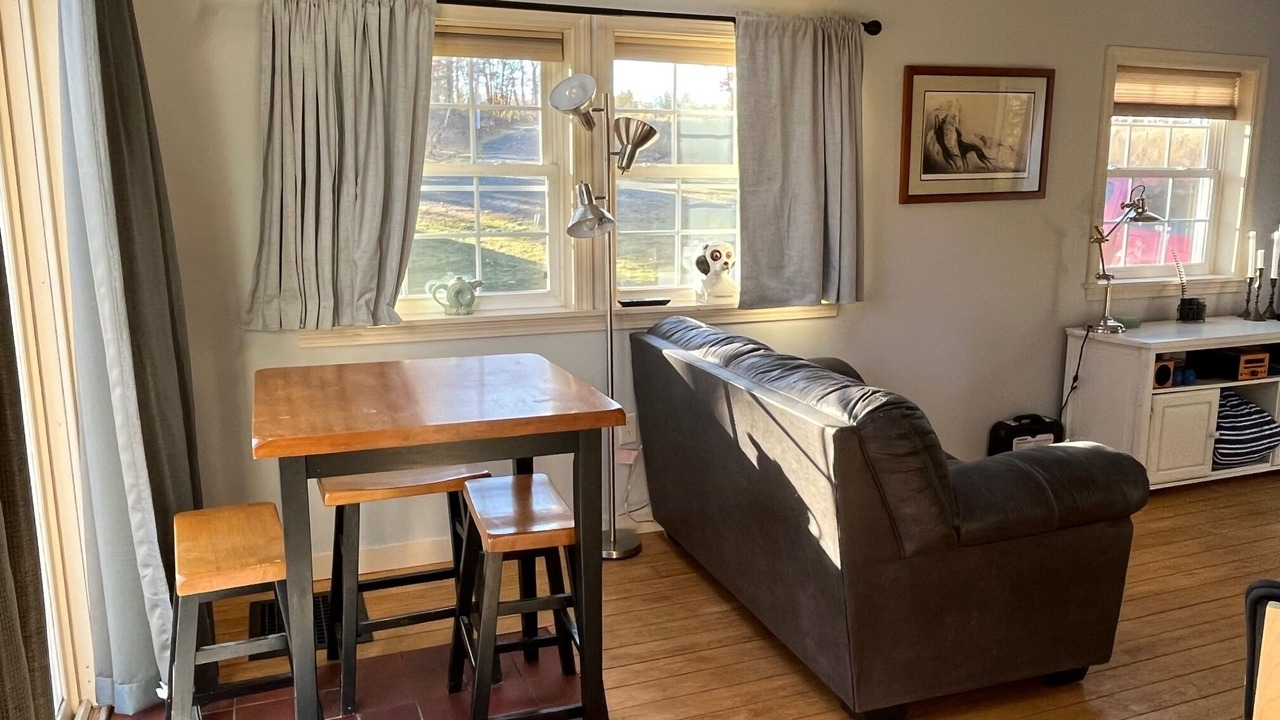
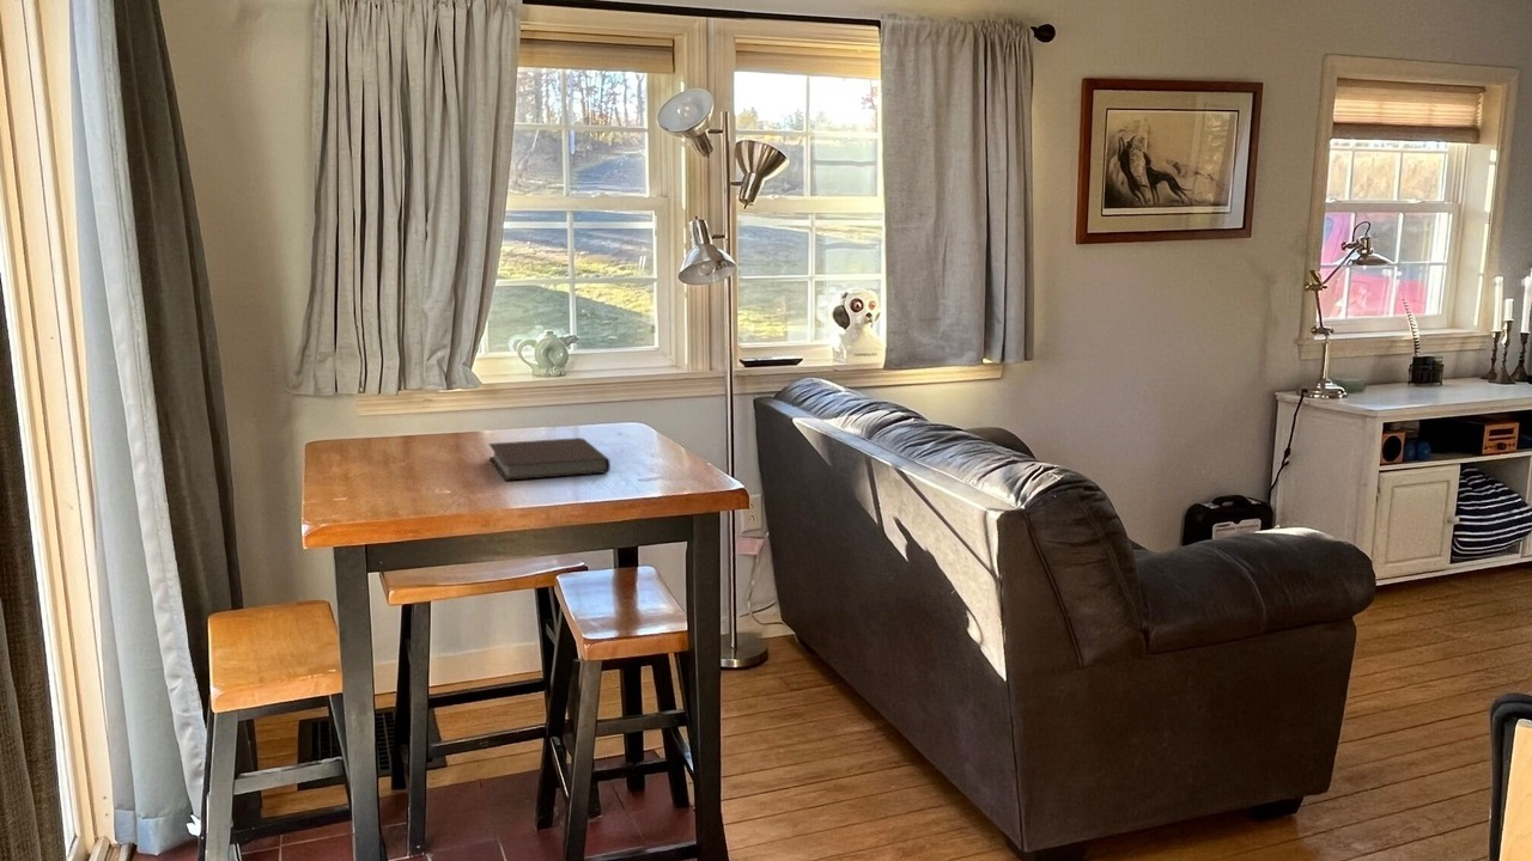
+ notebook [487,436,612,482]
